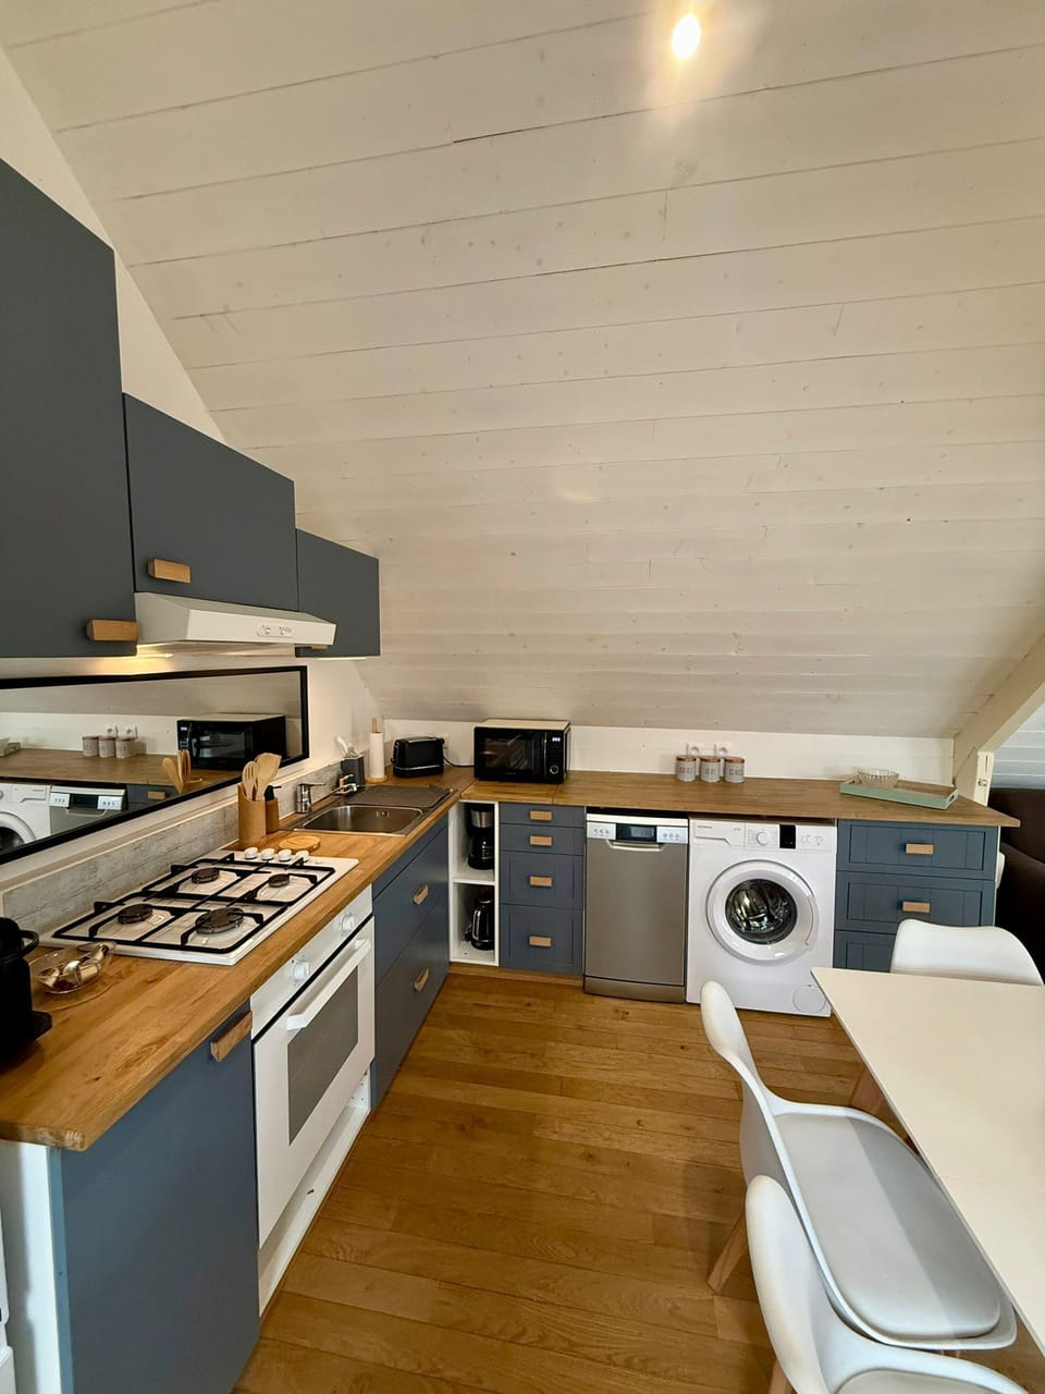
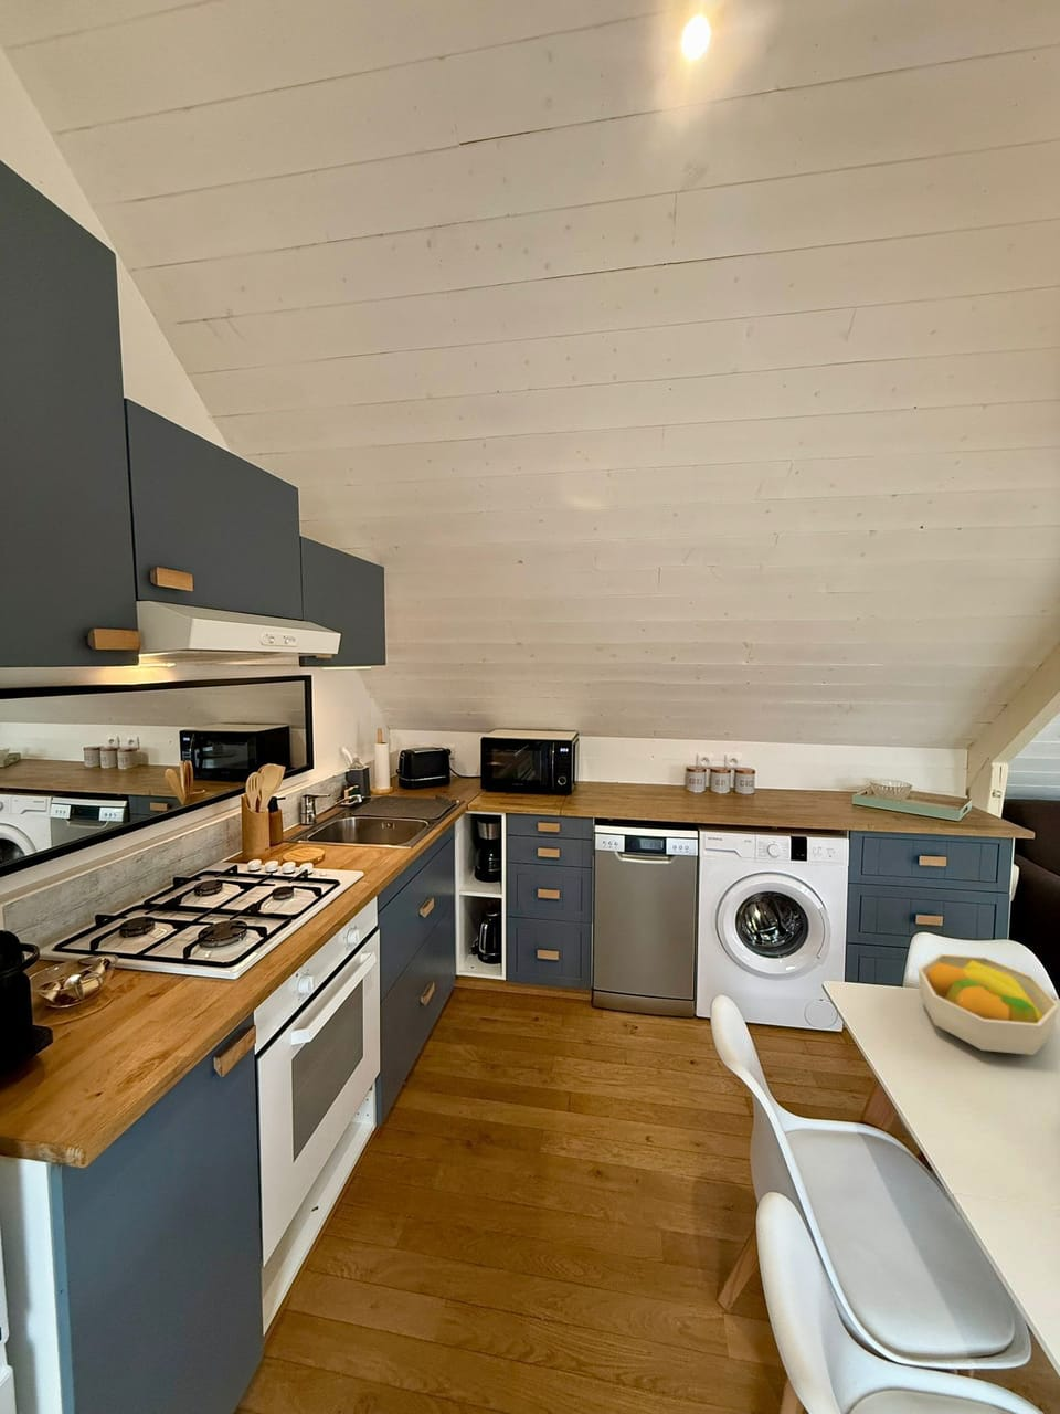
+ fruit bowl [916,952,1060,1057]
